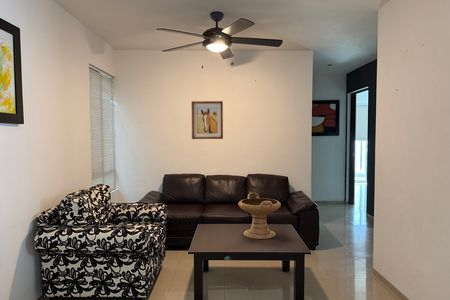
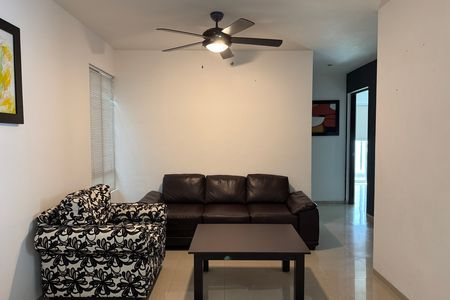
- wall art [191,100,224,140]
- decorative bowl [237,192,282,240]
